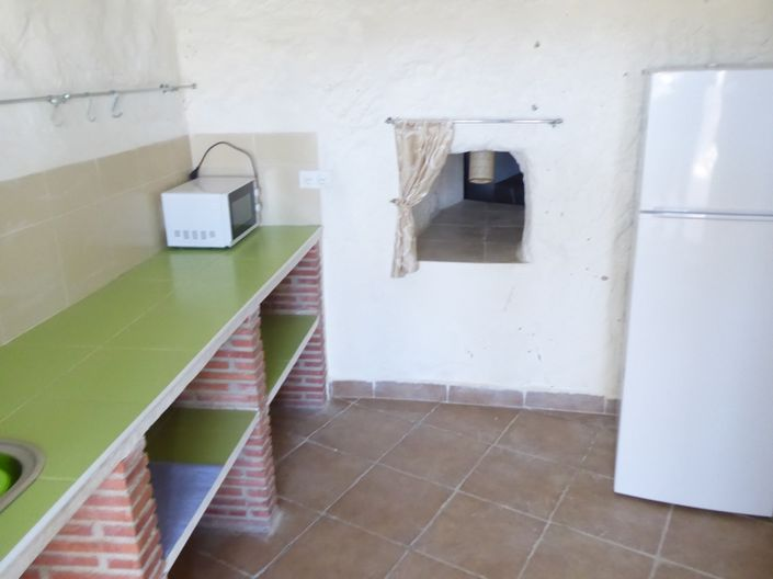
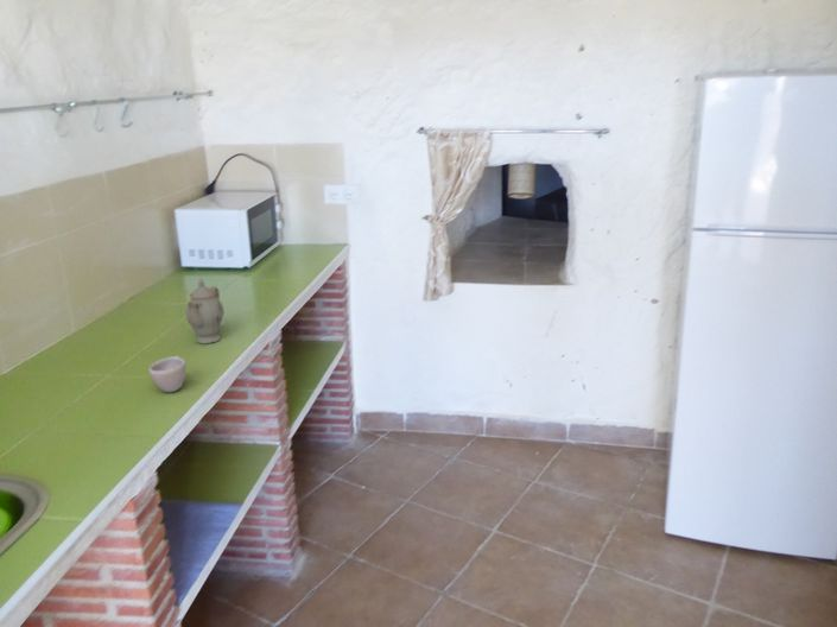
+ cup [147,354,188,393]
+ chinaware [184,278,226,344]
